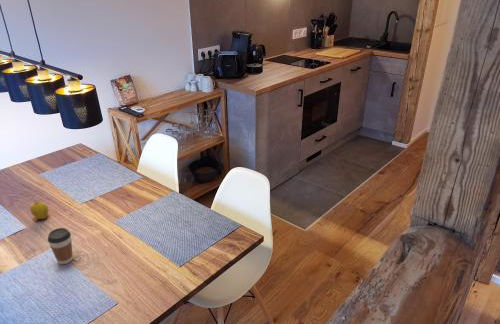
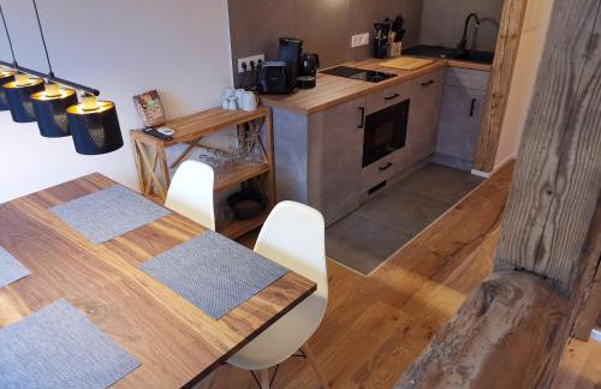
- coffee cup [47,227,73,265]
- apple [29,200,49,220]
